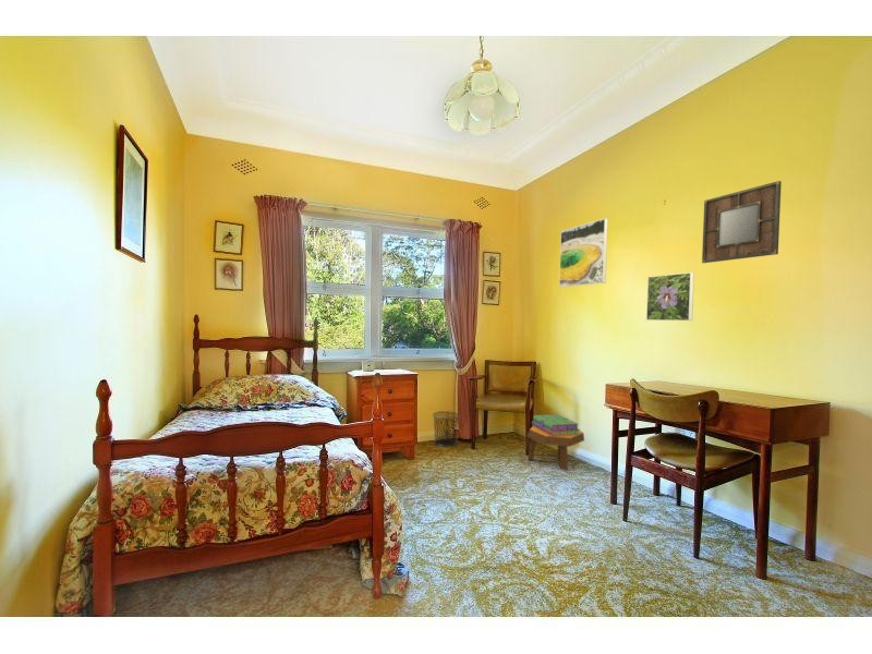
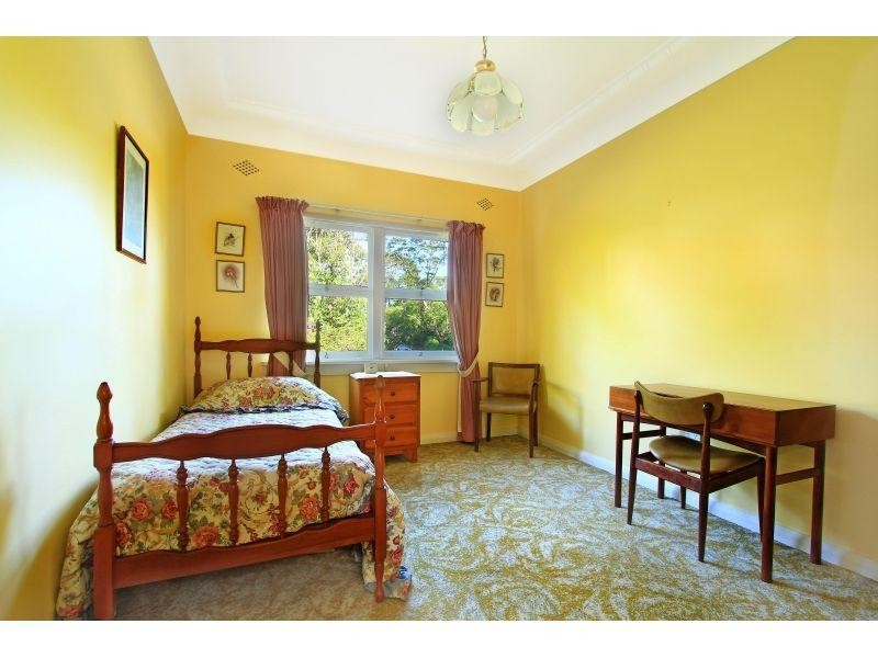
- stack of books [531,413,581,436]
- waste bin [432,410,461,448]
- home mirror [701,180,783,264]
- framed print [558,217,609,288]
- footstool [526,425,585,471]
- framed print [645,271,695,322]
